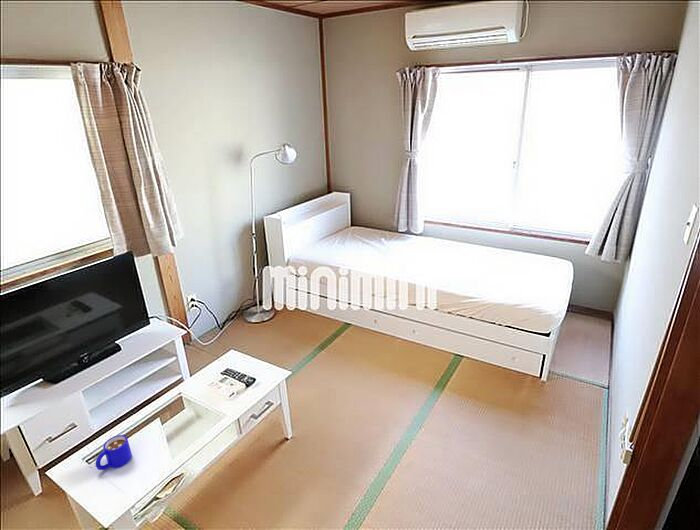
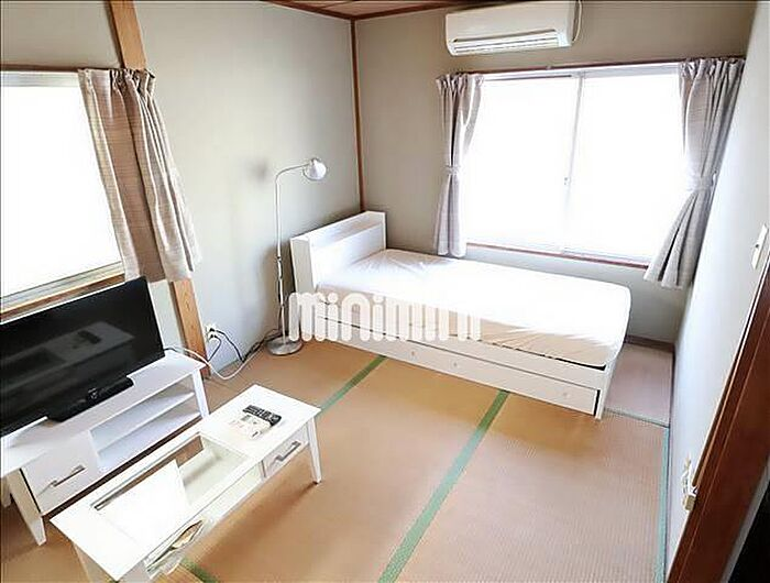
- mug [95,434,133,471]
